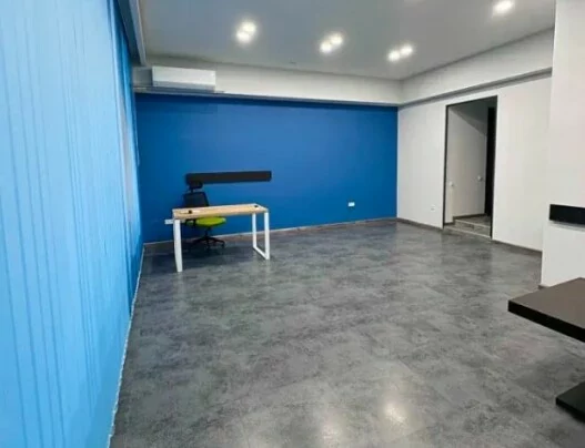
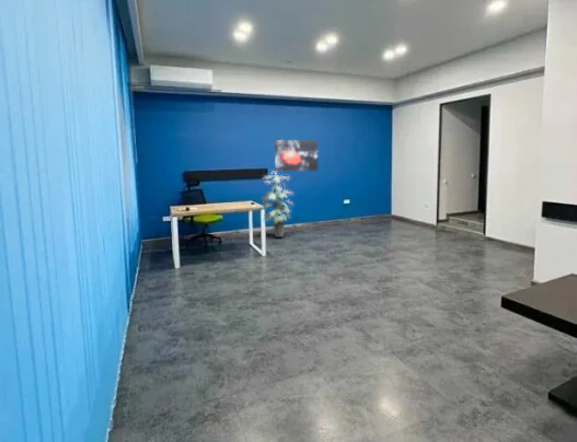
+ wall art [274,139,320,173]
+ indoor plant [261,171,295,239]
